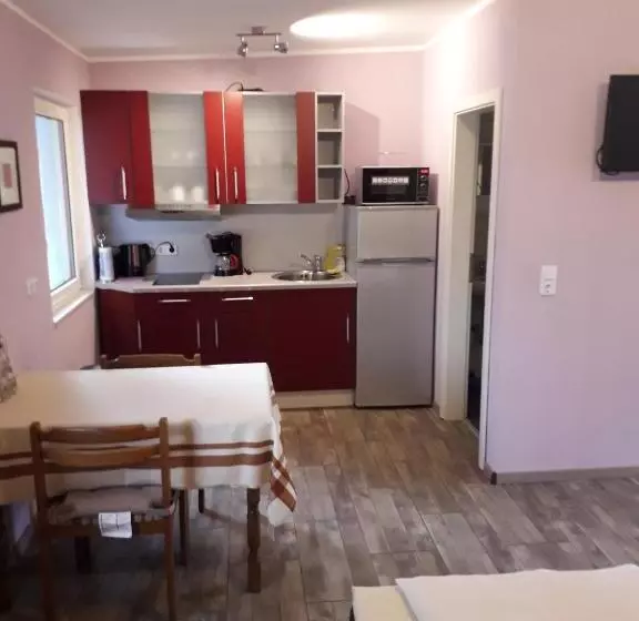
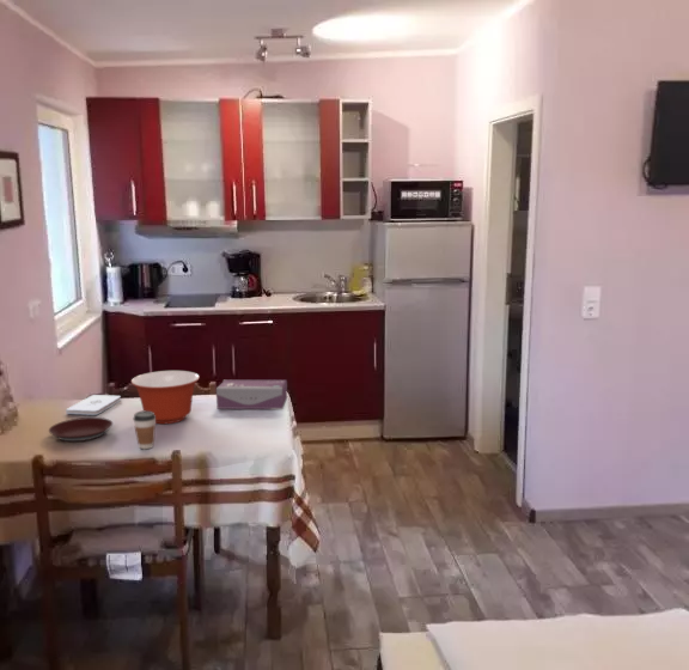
+ tissue box [215,379,288,410]
+ coffee cup [132,410,157,450]
+ mixing bowl [130,370,201,425]
+ notepad [65,394,122,416]
+ plate [48,416,114,443]
